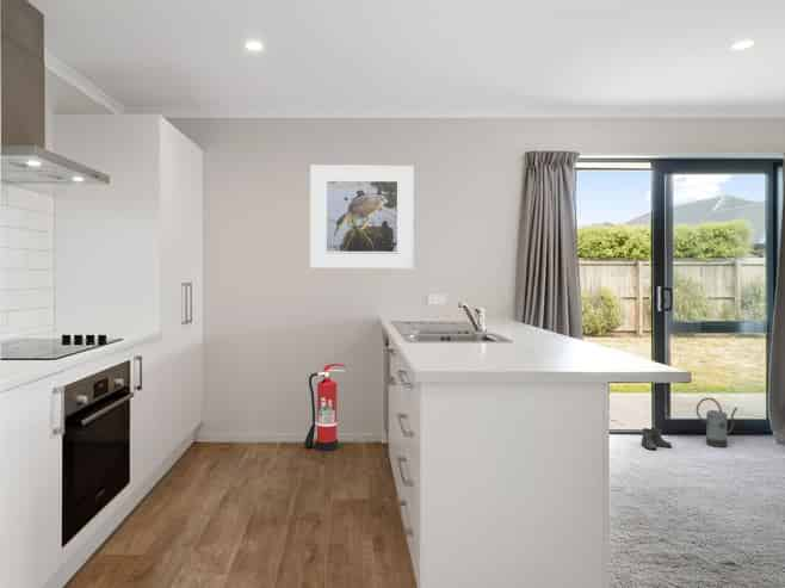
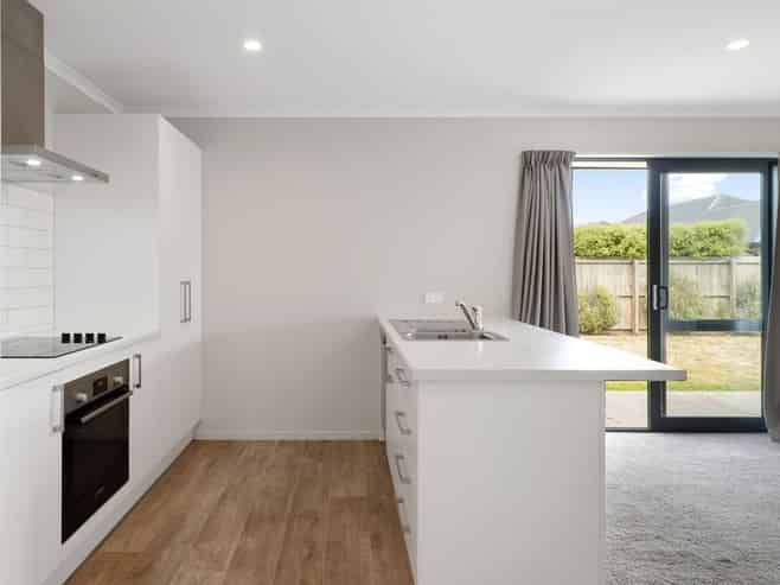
- boots [637,427,673,451]
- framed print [309,163,415,270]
- fire extinguisher [302,363,348,452]
- watering can [696,396,738,448]
